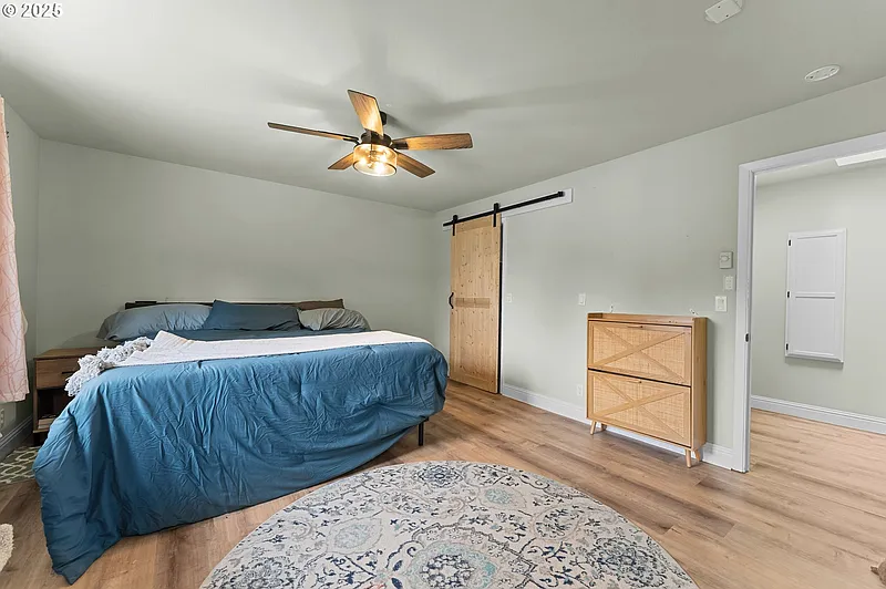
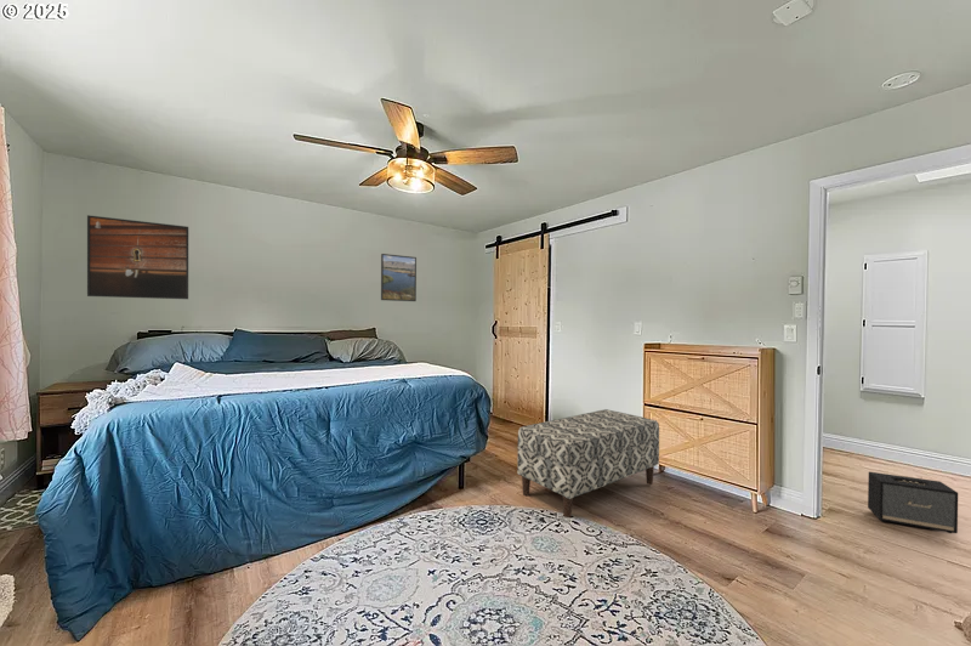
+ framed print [380,253,418,302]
+ speaker [867,471,959,534]
+ bench [516,408,660,518]
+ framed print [86,214,189,300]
